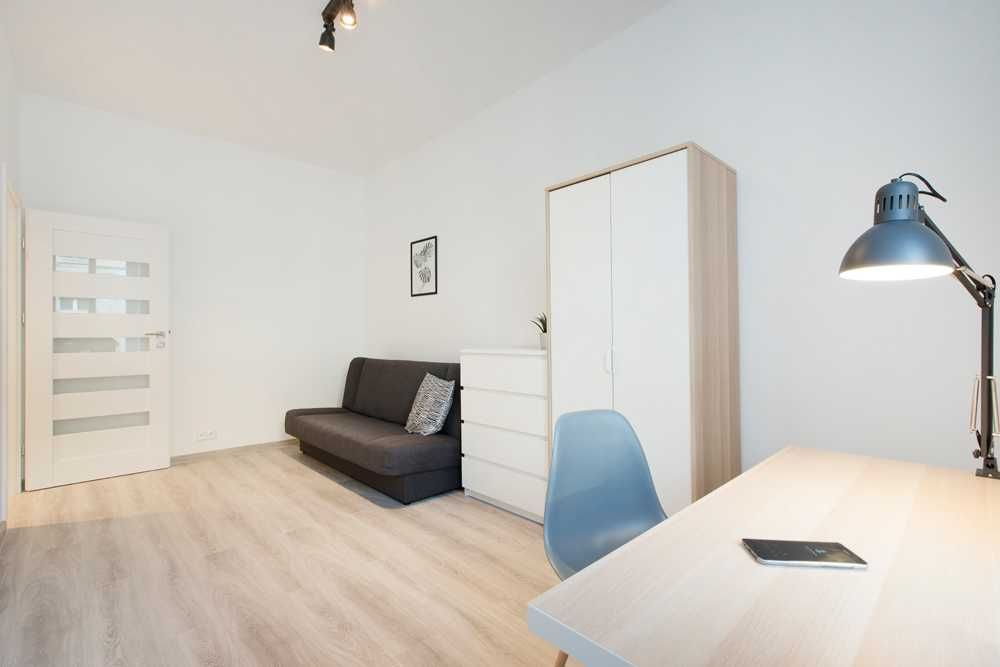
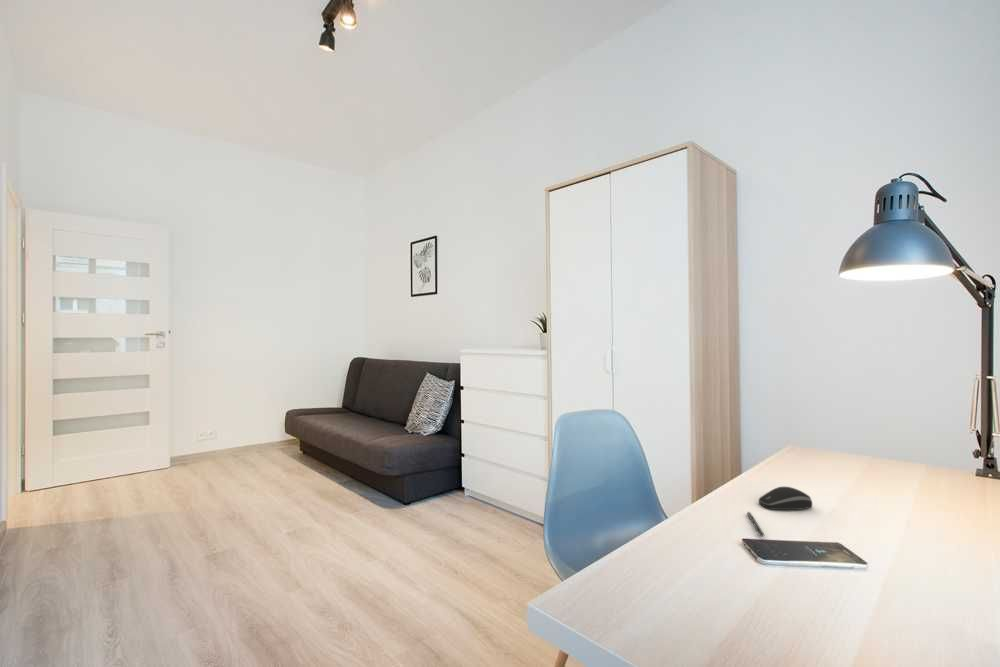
+ computer mouse [758,486,813,511]
+ pen [746,511,765,538]
